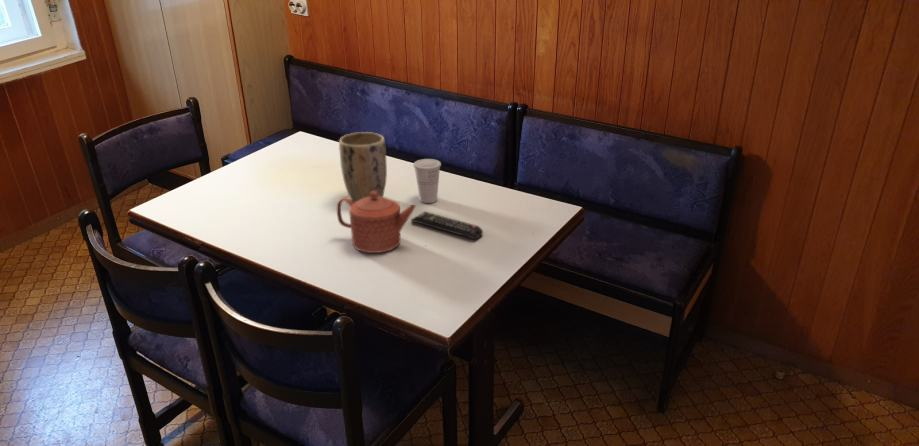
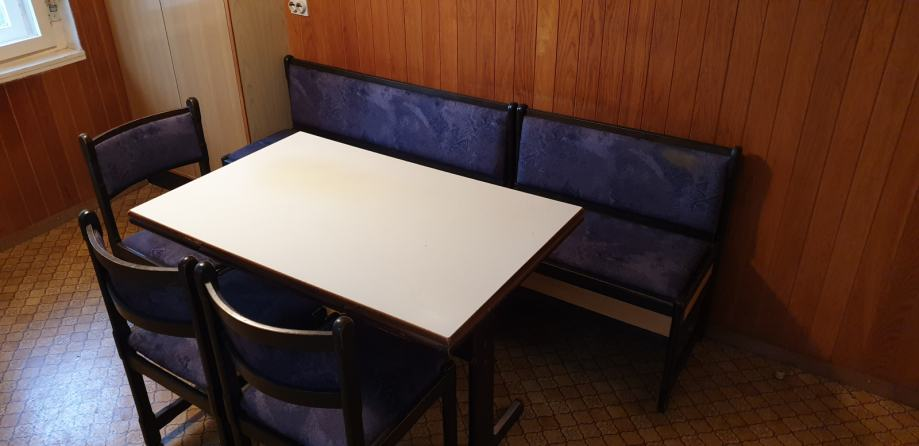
- plant pot [338,131,388,203]
- teapot [336,191,417,254]
- cup [412,158,442,204]
- remote control [410,211,484,240]
